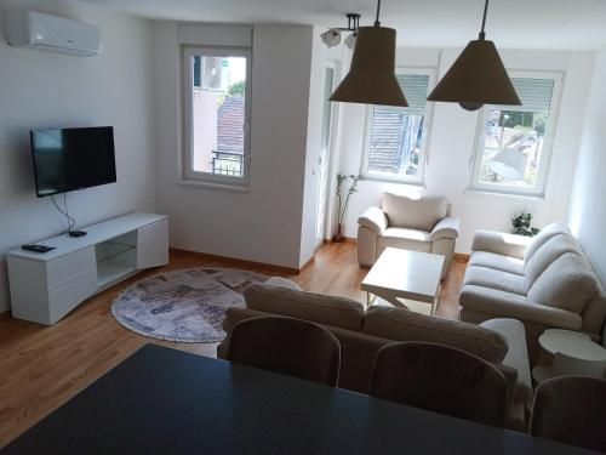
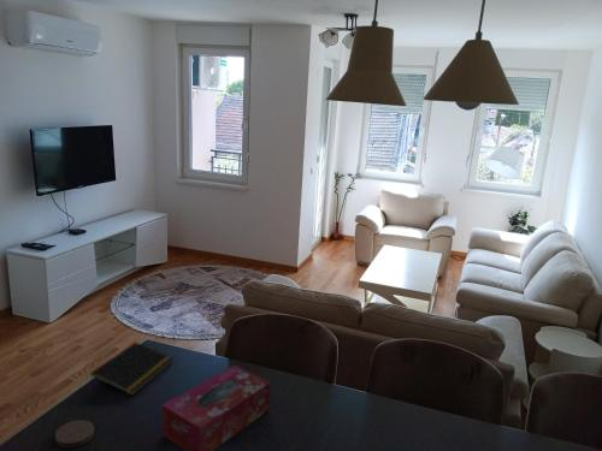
+ notepad [89,340,175,397]
+ tissue box [161,364,271,451]
+ coaster [54,419,95,449]
